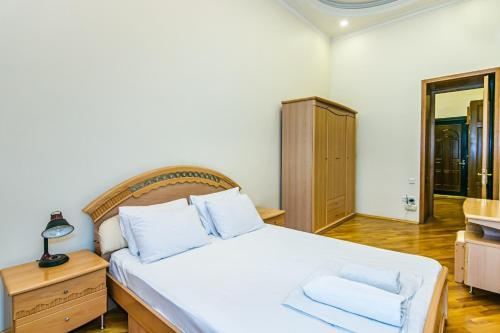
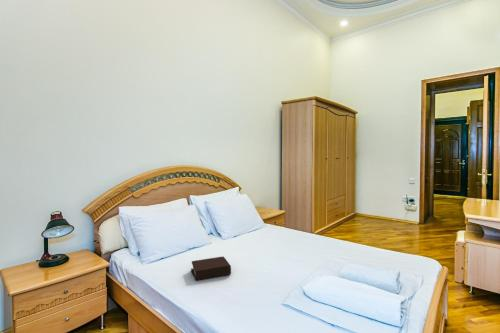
+ bible [190,256,232,281]
